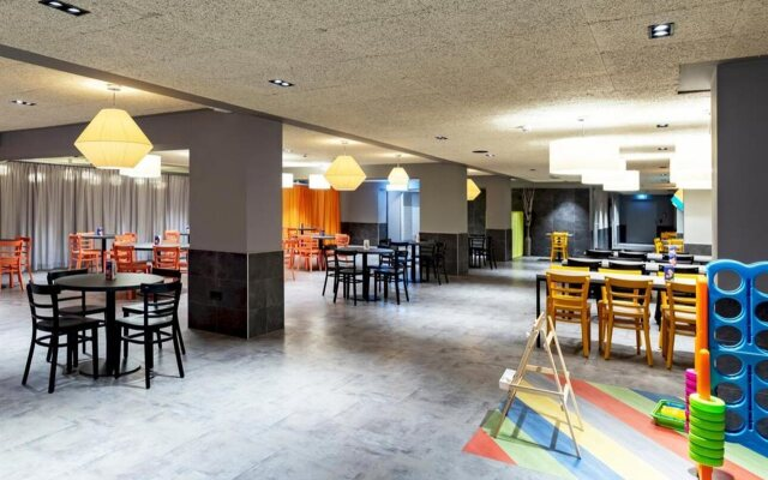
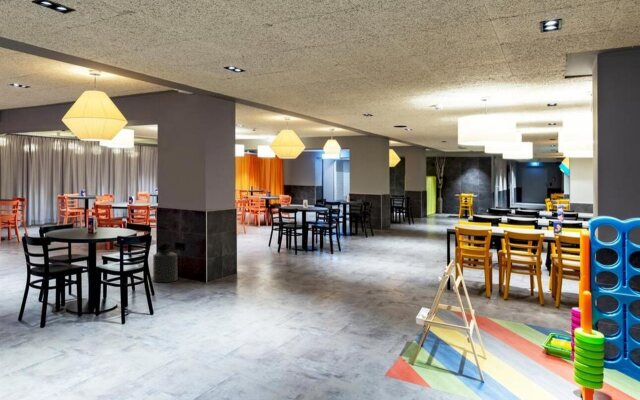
+ trash can [152,242,178,283]
